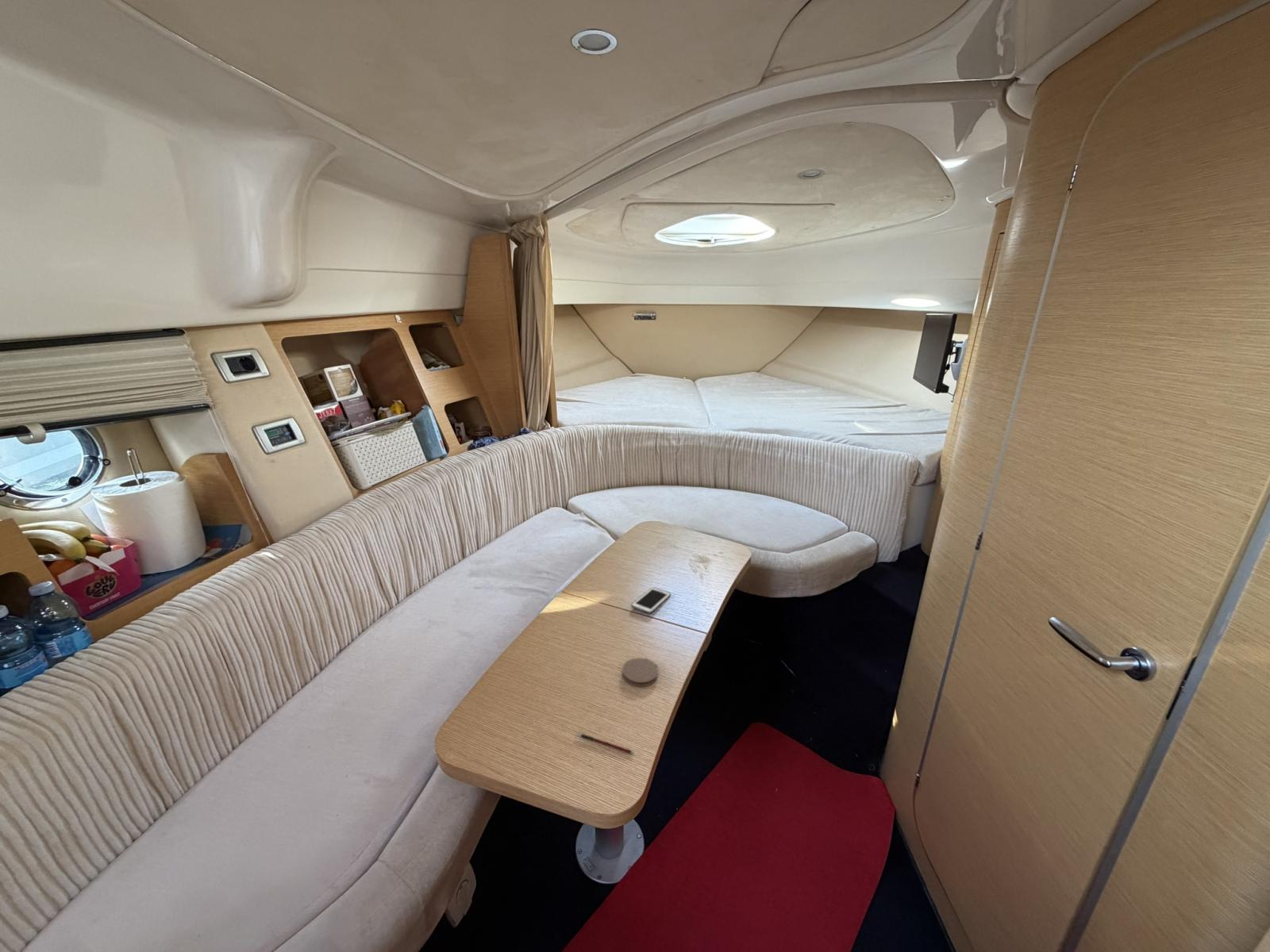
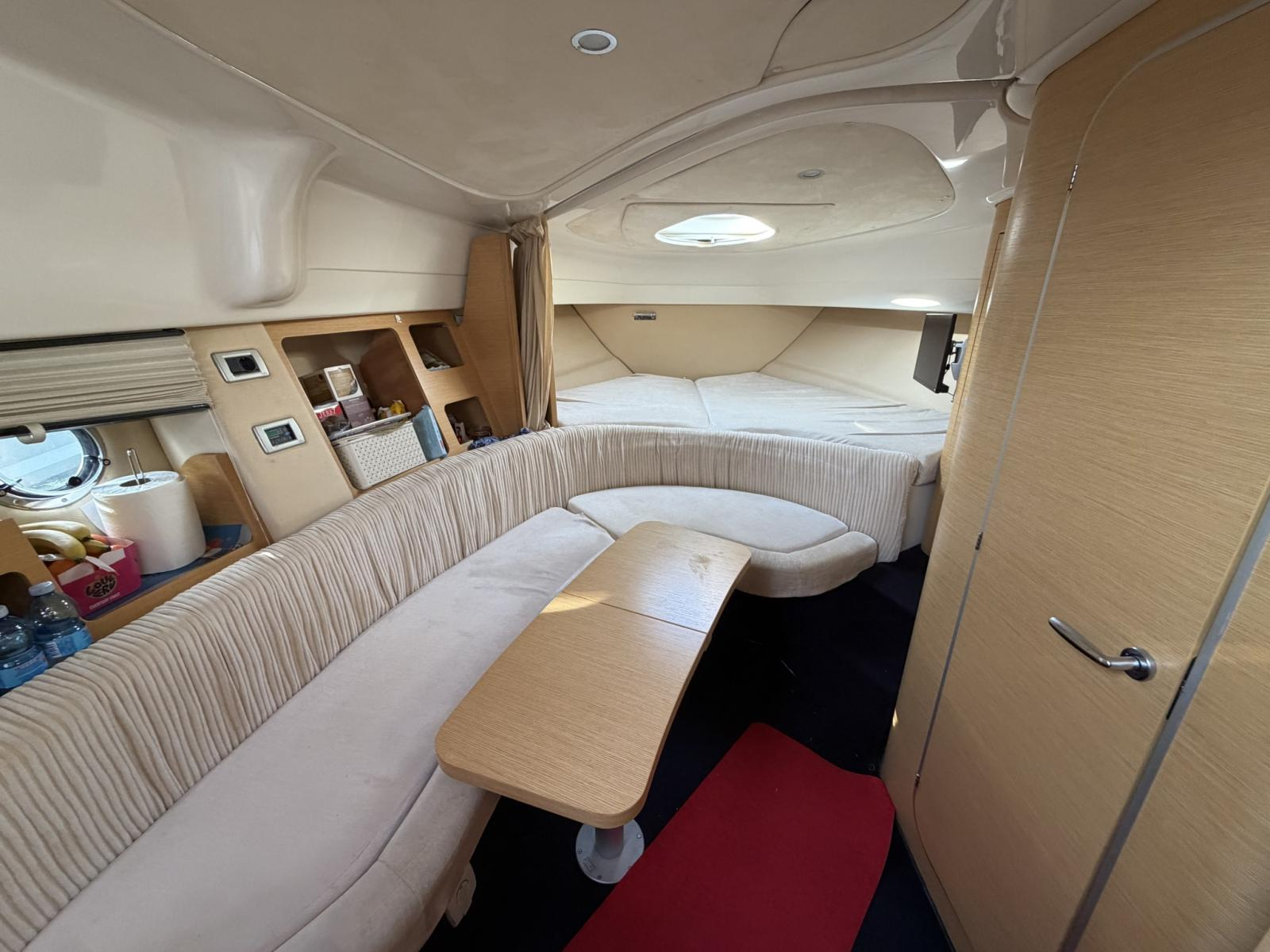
- coaster [622,657,659,687]
- cell phone [630,586,672,615]
- pen [575,732,634,755]
